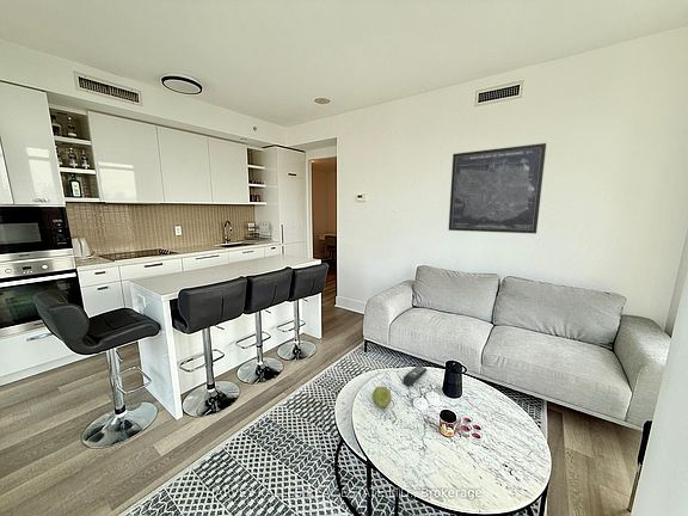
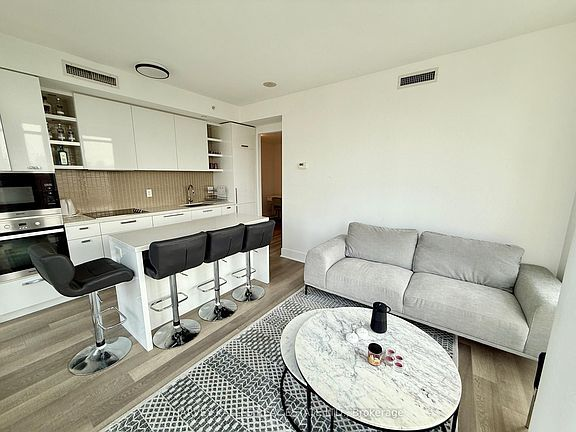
- remote control [403,364,428,388]
- wall art [448,142,547,235]
- decorative ball [371,386,393,408]
